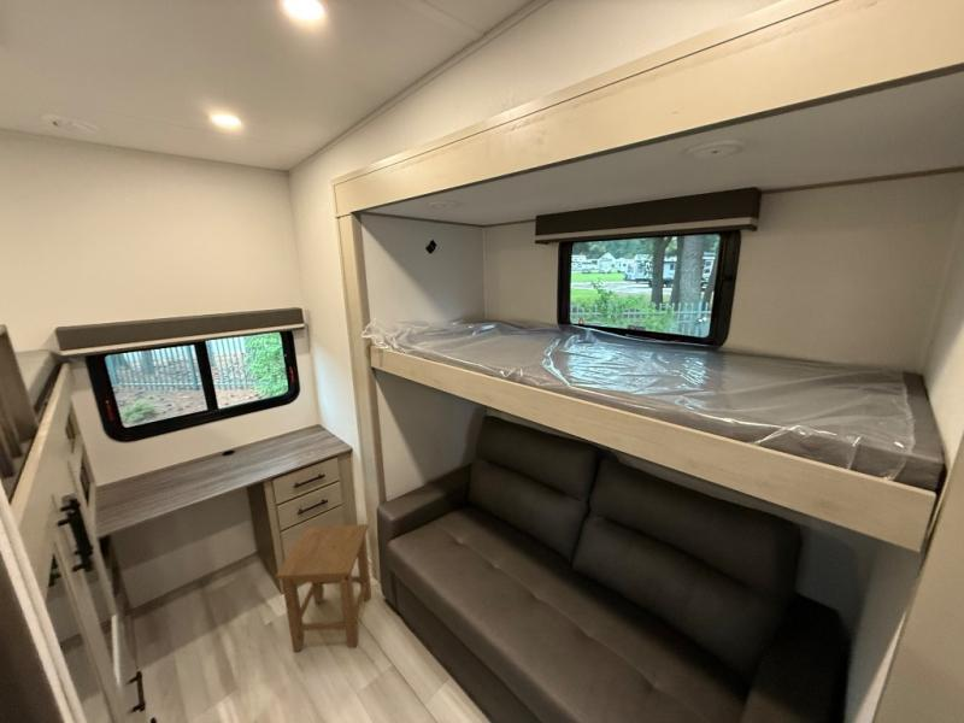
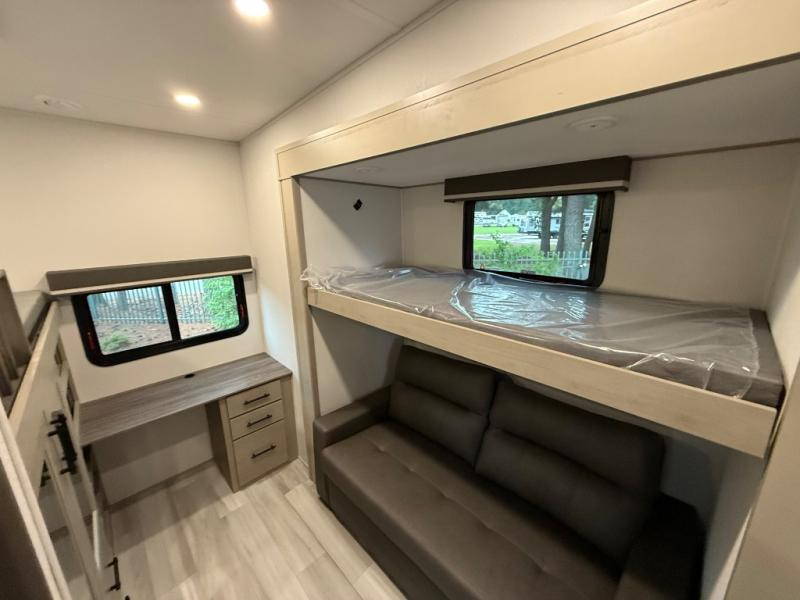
- stool [275,523,372,653]
